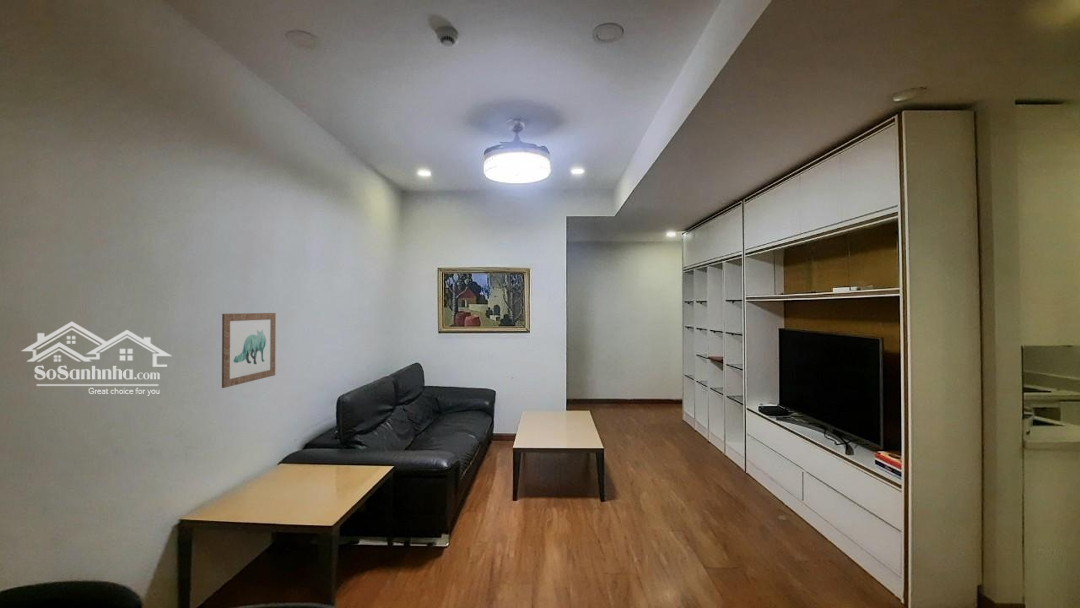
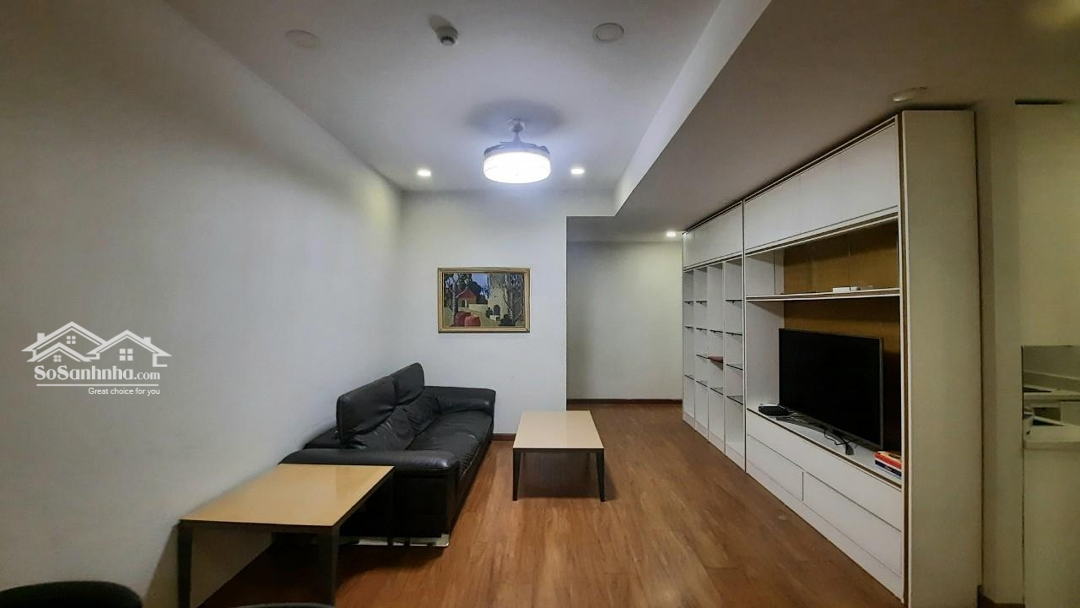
- wall art [221,312,277,389]
